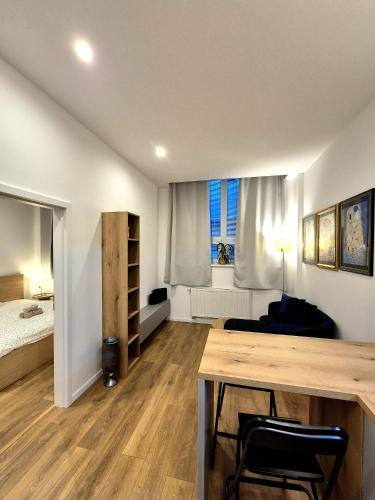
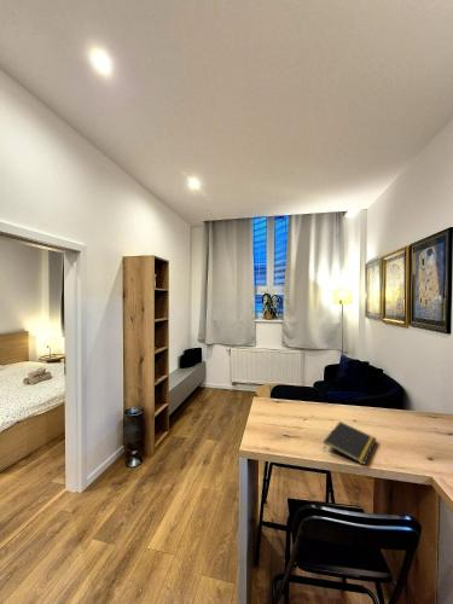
+ notepad [323,420,378,466]
